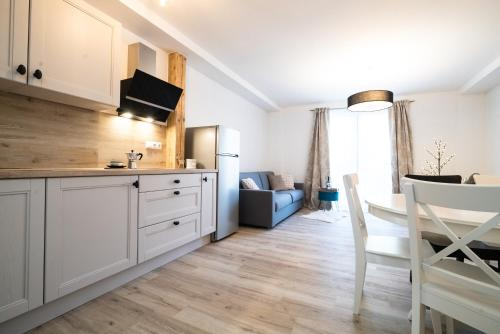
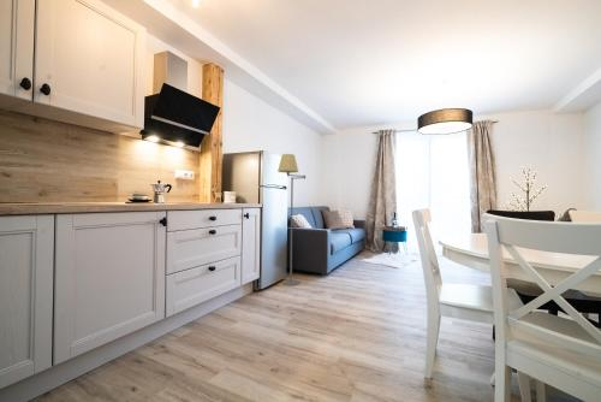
+ floor lamp [276,153,307,286]
